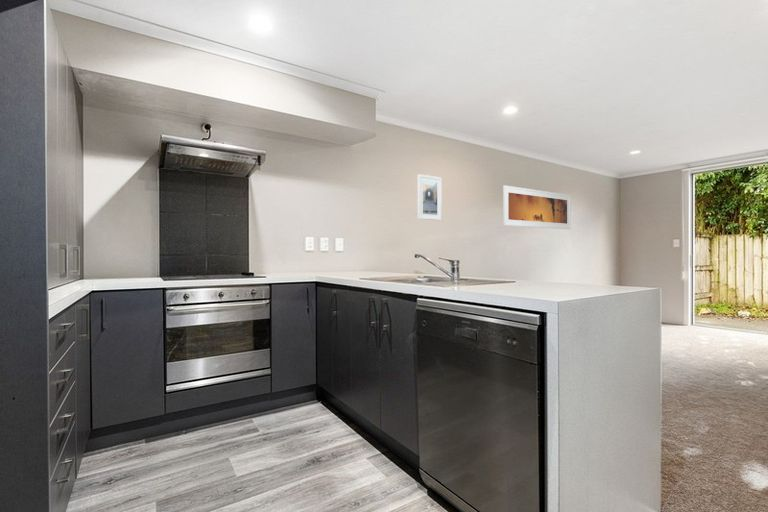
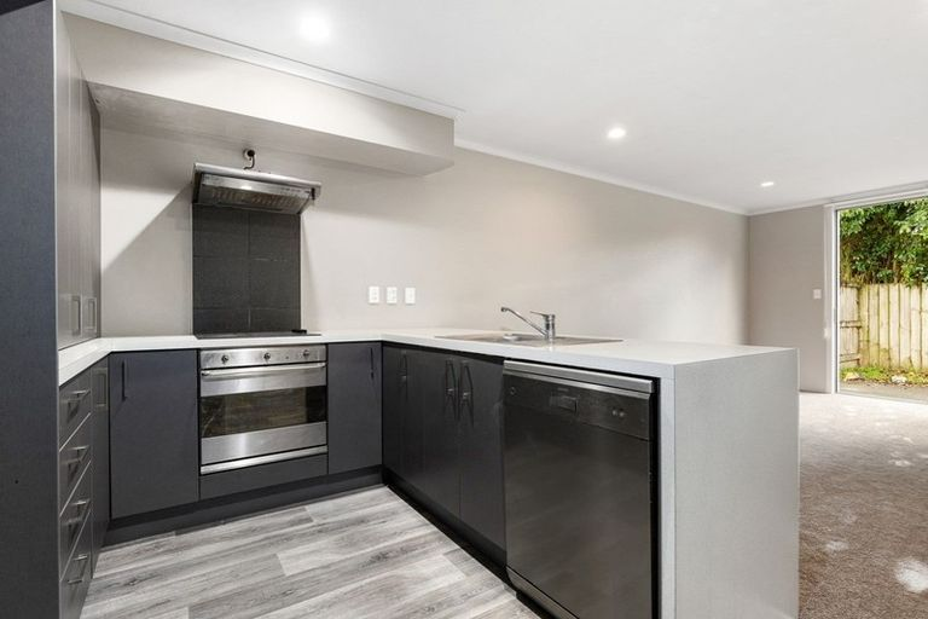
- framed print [502,184,572,230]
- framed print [417,173,443,221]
